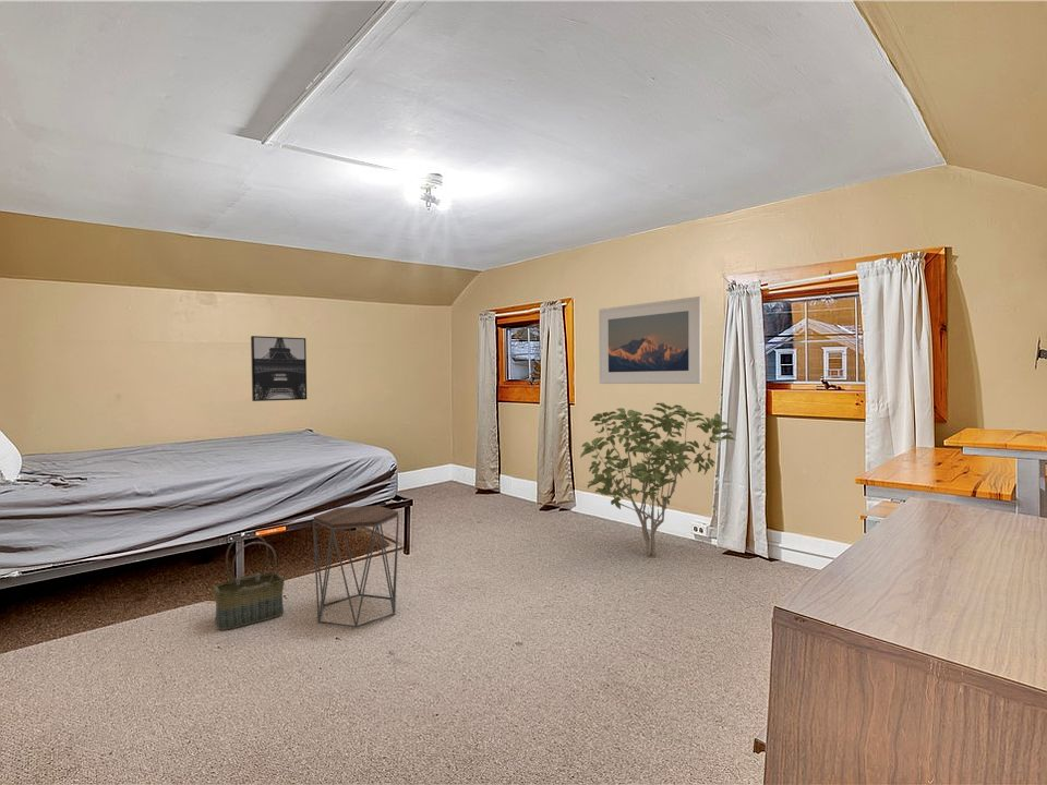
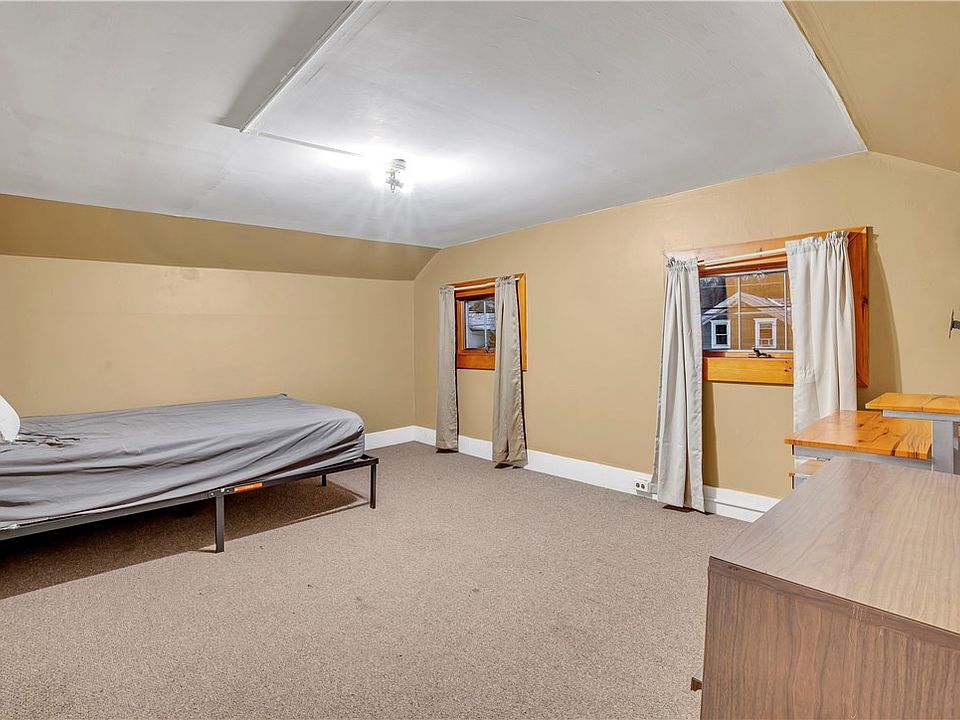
- wall art [250,335,308,402]
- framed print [598,295,702,385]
- side table [312,505,400,629]
- basket [212,533,286,631]
- shrub [579,402,737,557]
